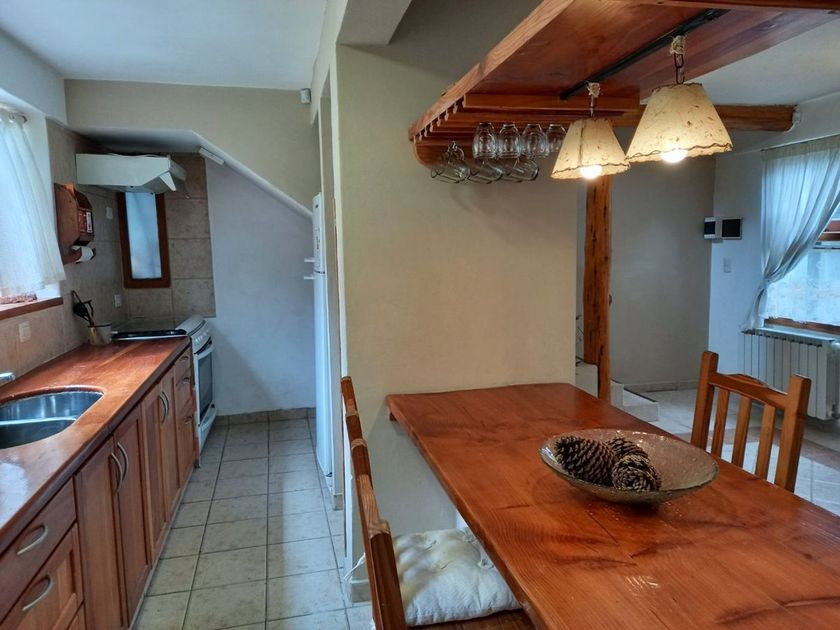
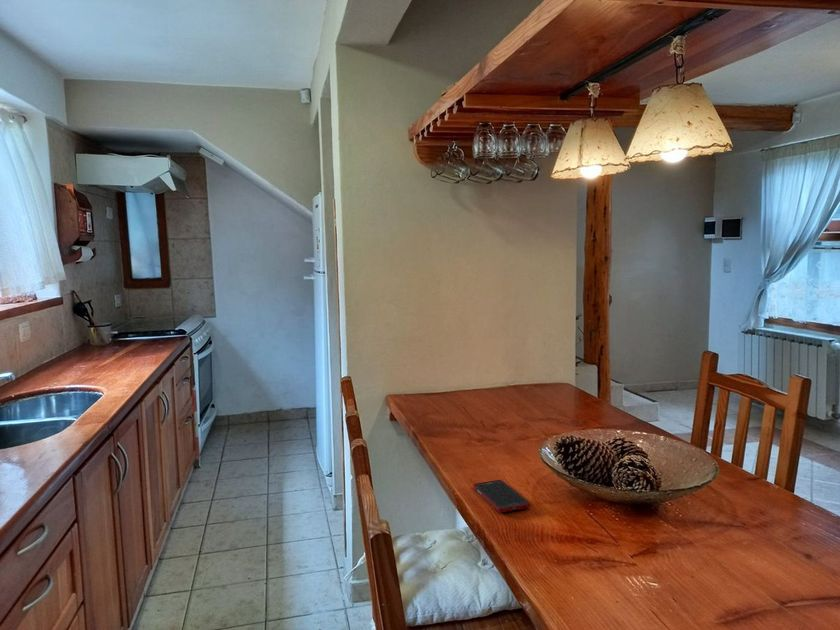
+ cell phone [472,479,531,513]
